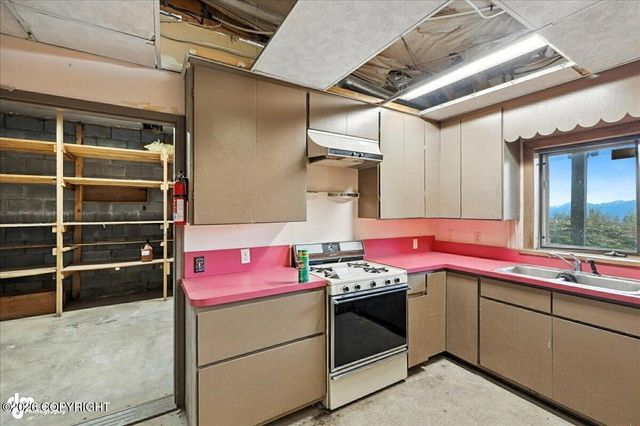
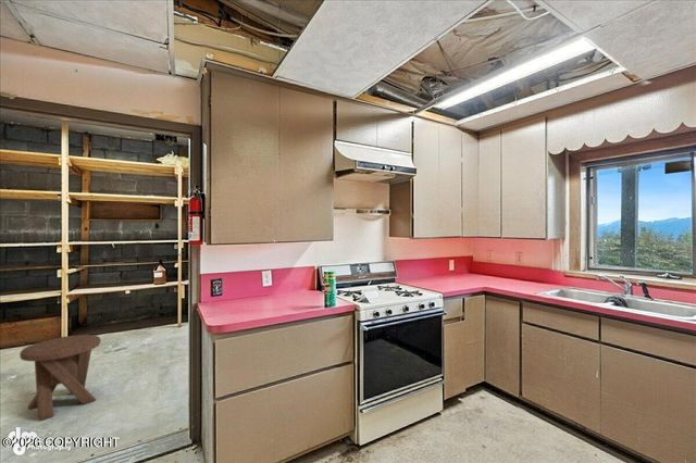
+ music stool [18,334,101,422]
